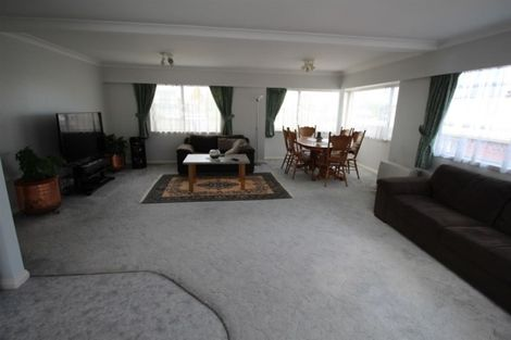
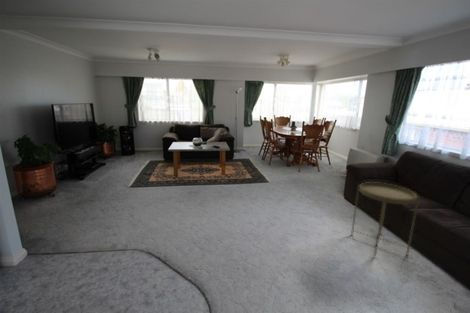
+ side table [350,181,421,257]
